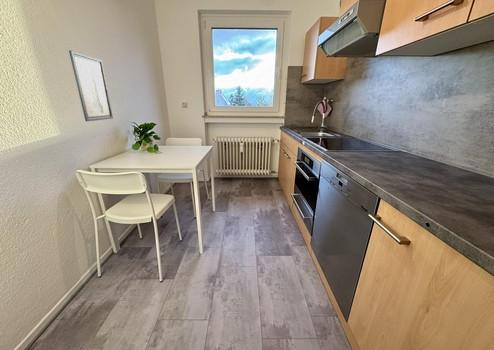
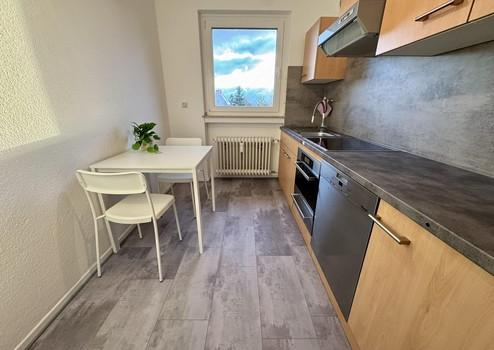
- wall art [68,49,114,122]
